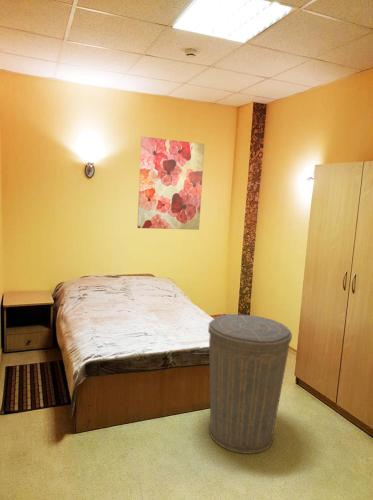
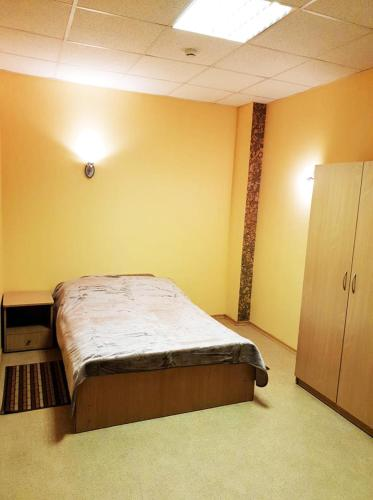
- wall art [136,136,205,231]
- trash can [207,313,293,455]
